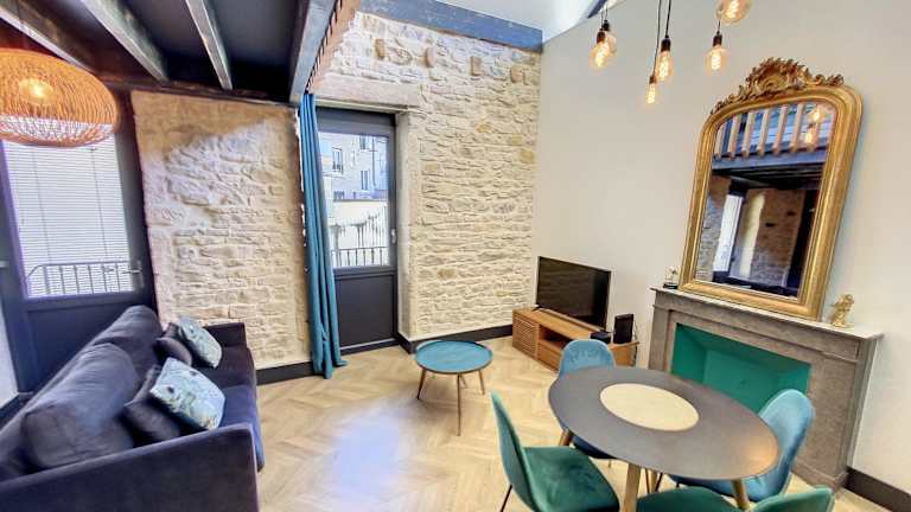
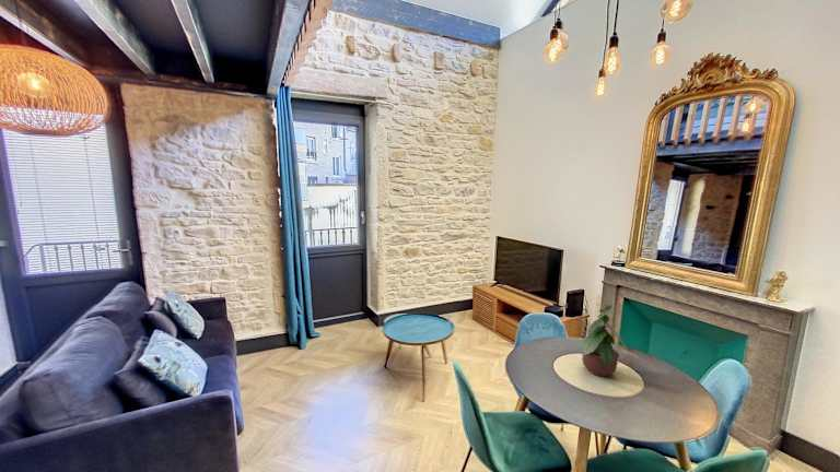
+ potted plant [581,299,629,378]
